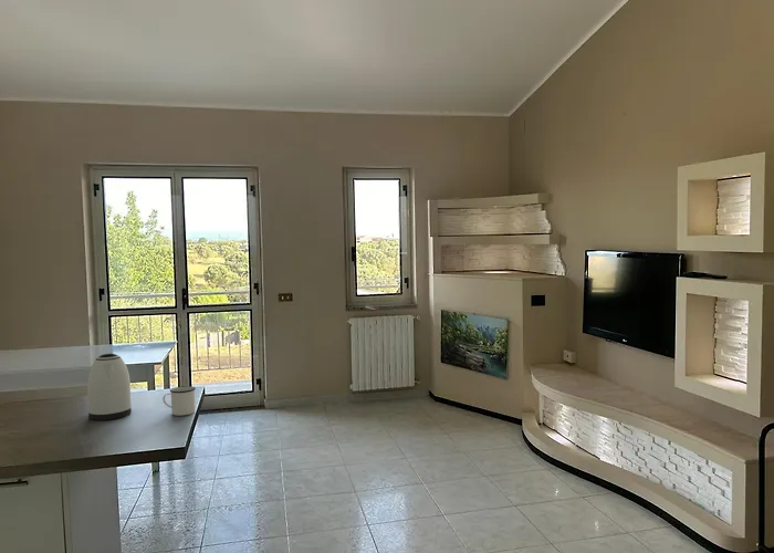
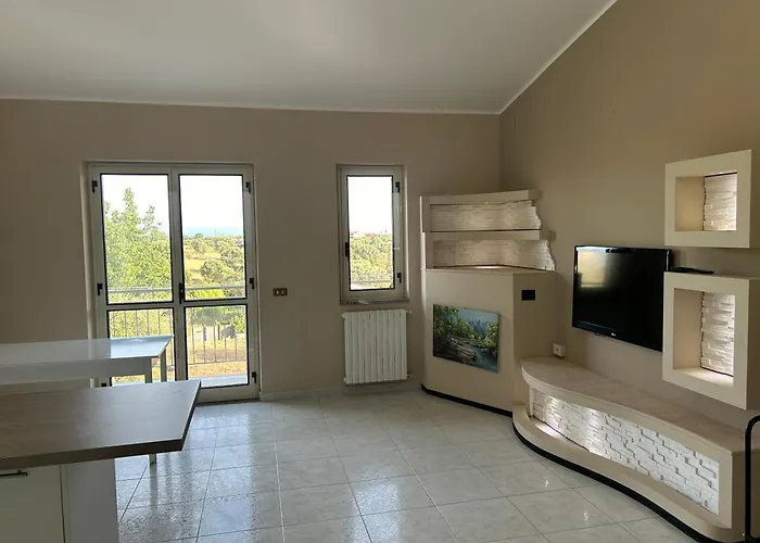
- mug [161,385,197,417]
- kettle [86,353,133,421]
